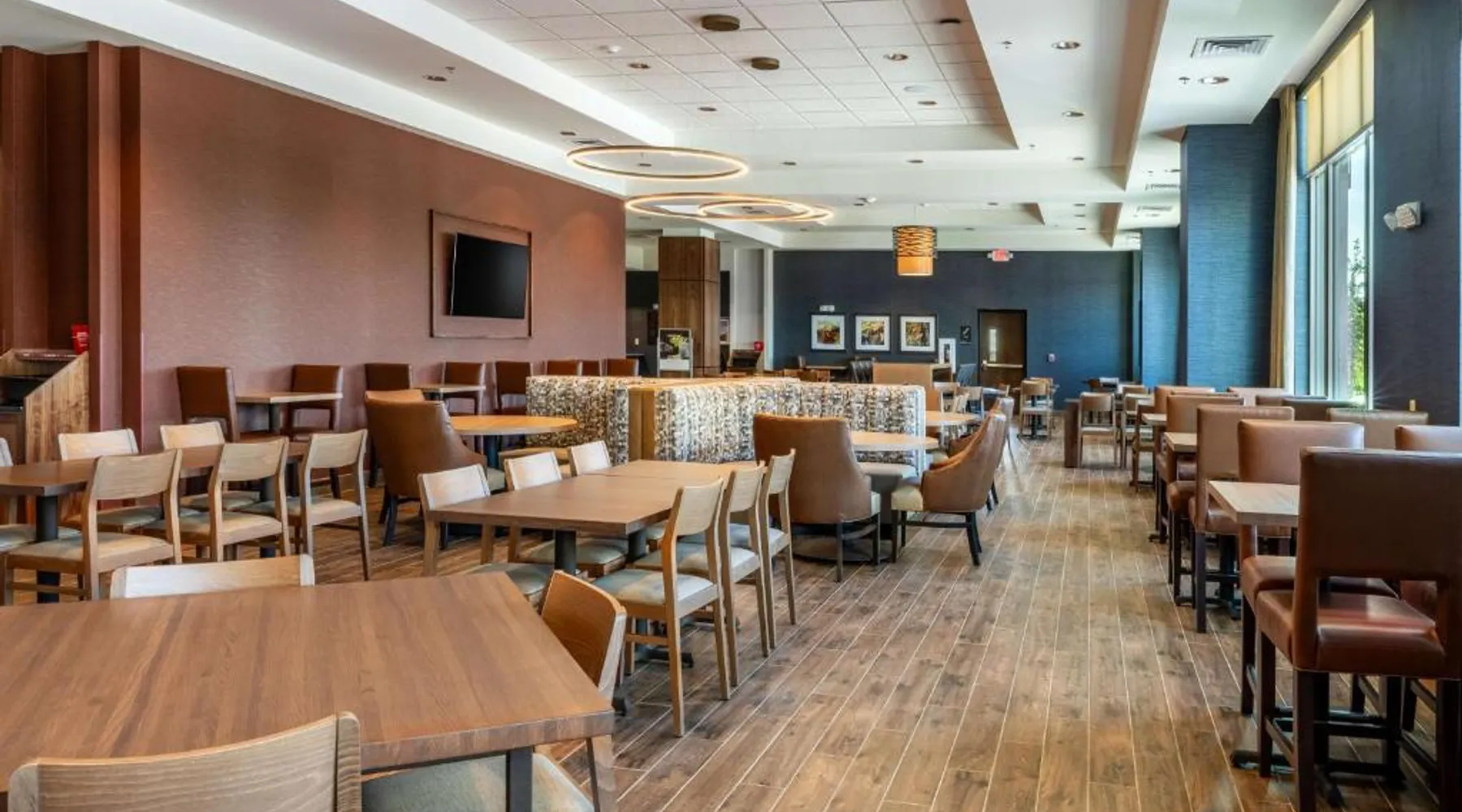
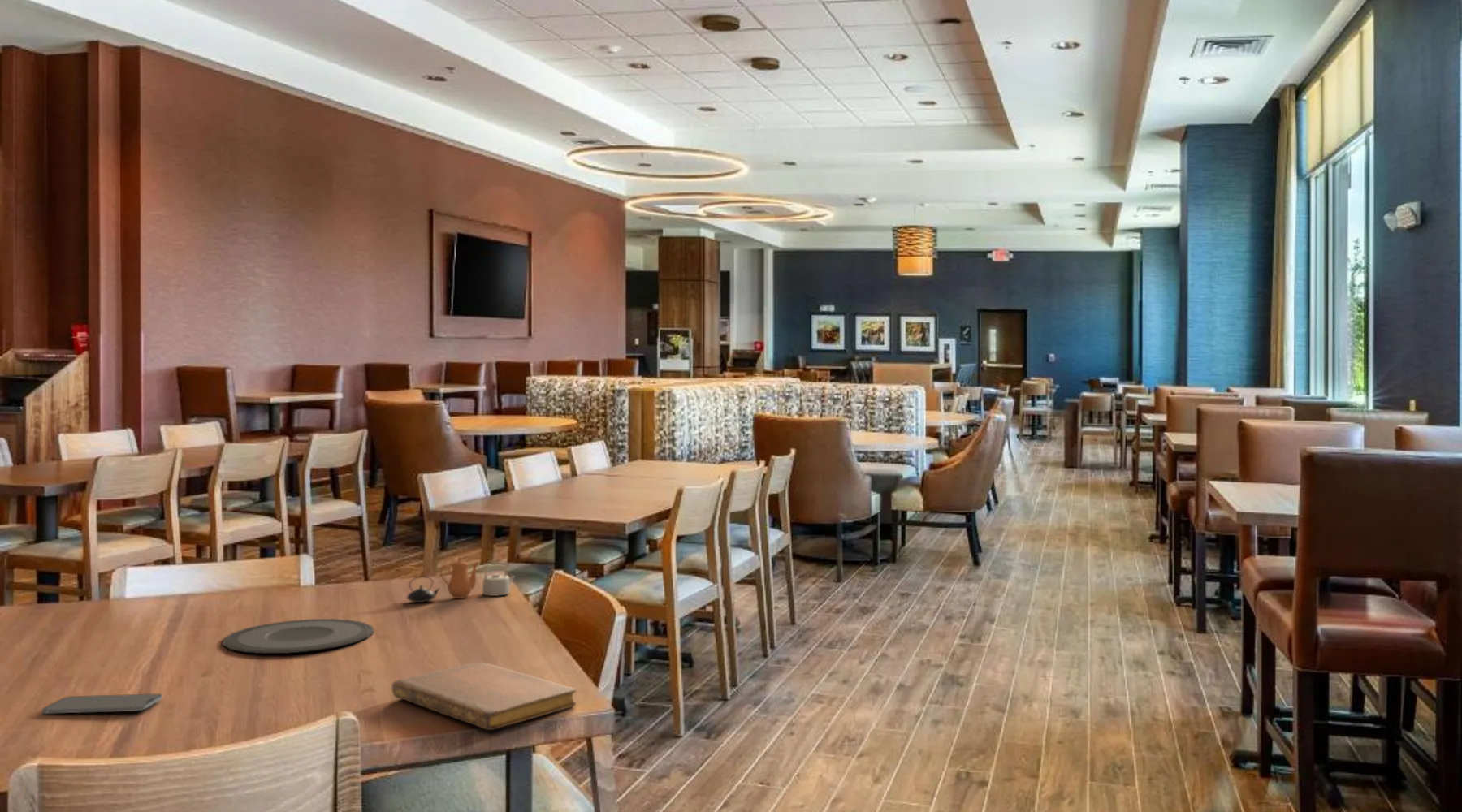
+ plate [222,618,374,654]
+ notebook [391,662,577,731]
+ smartphone [41,693,163,715]
+ teapot [405,555,516,603]
